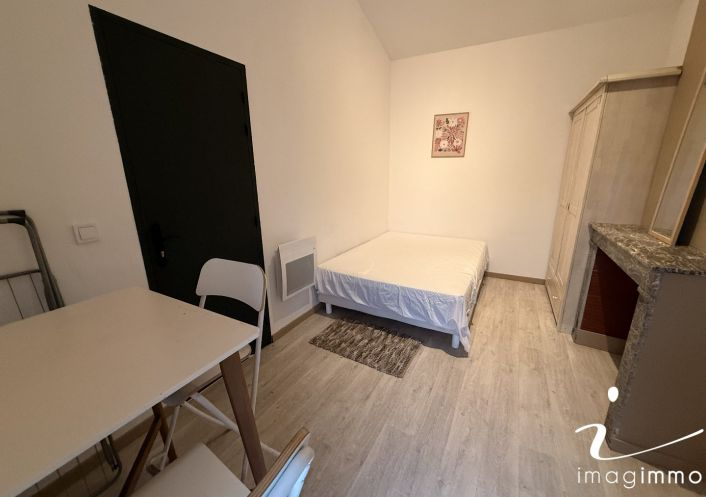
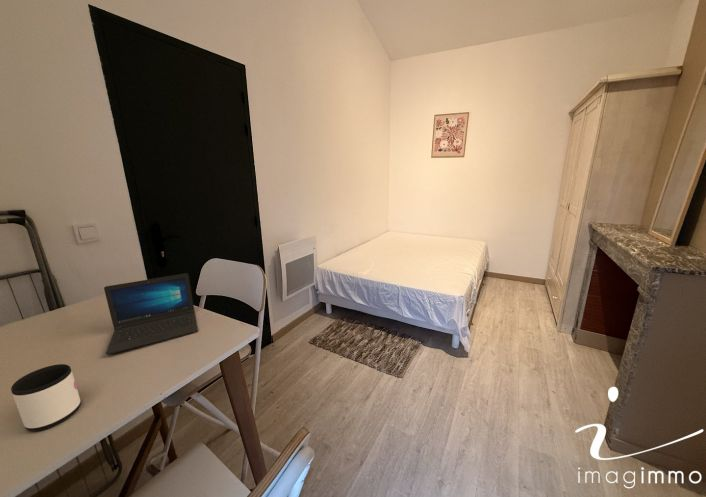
+ laptop [103,272,199,356]
+ mug [10,363,82,432]
